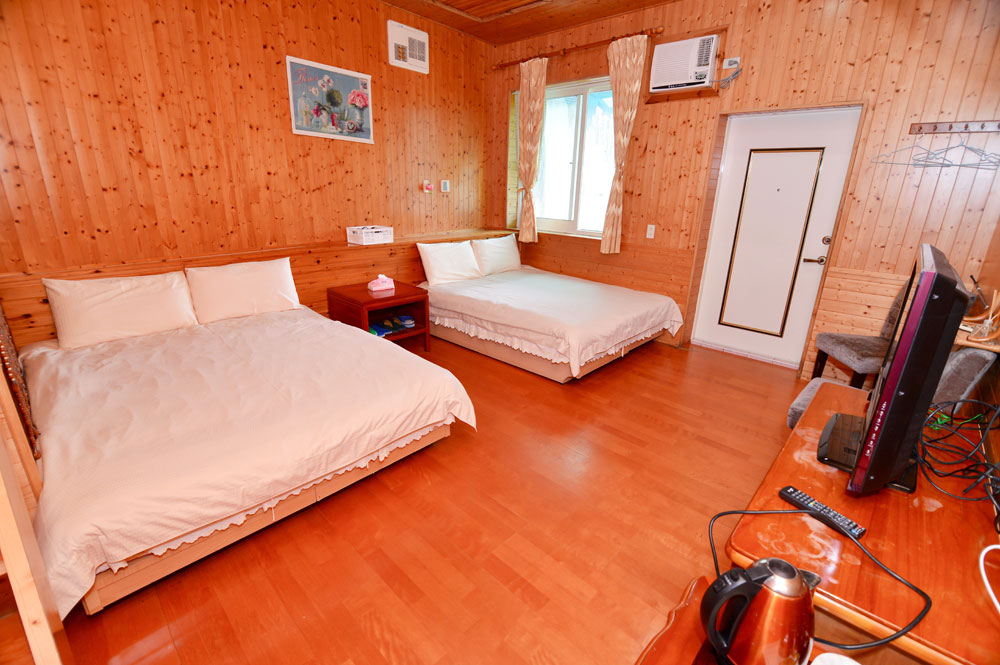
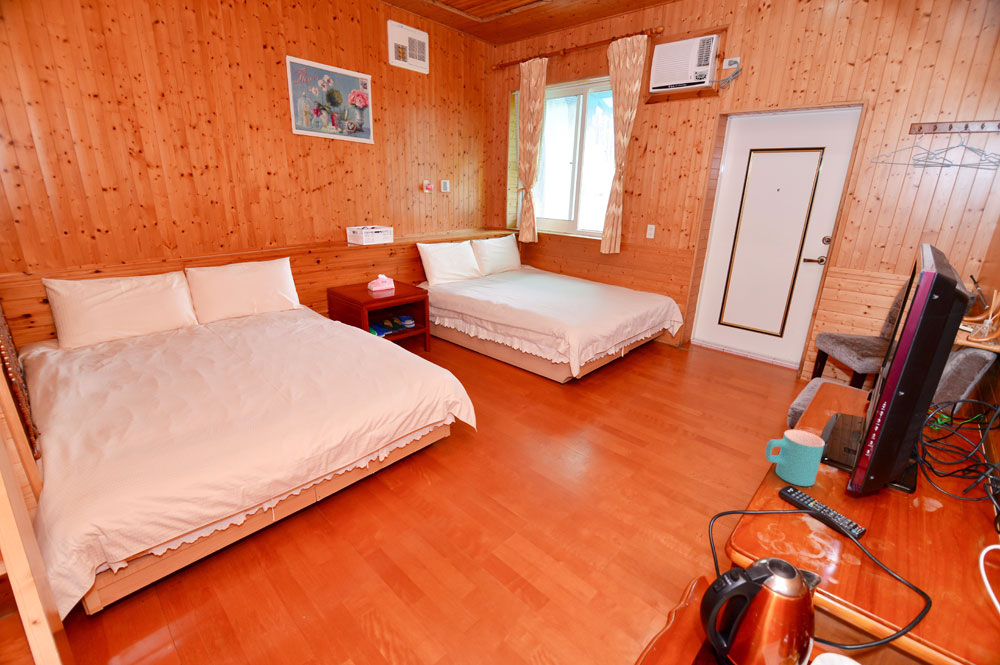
+ cup [764,429,826,487]
